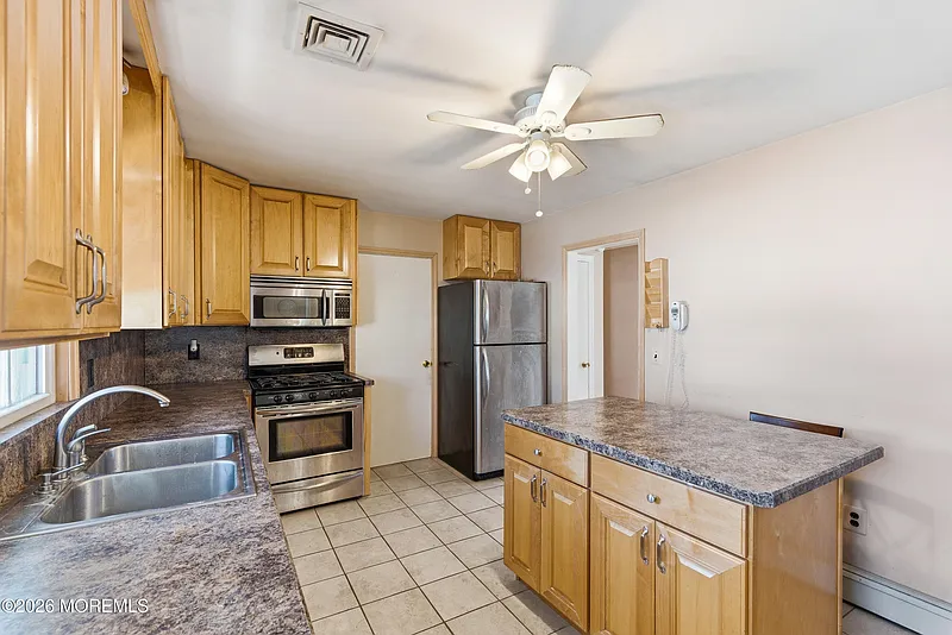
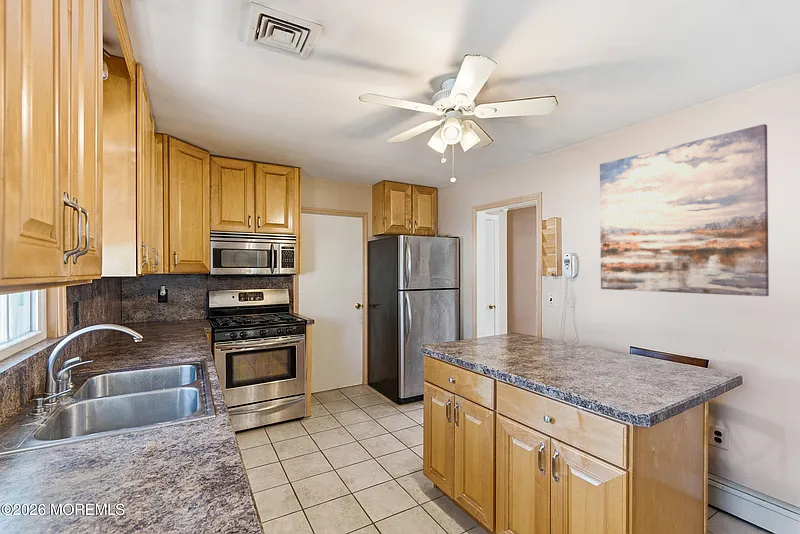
+ wall art [599,123,770,297]
